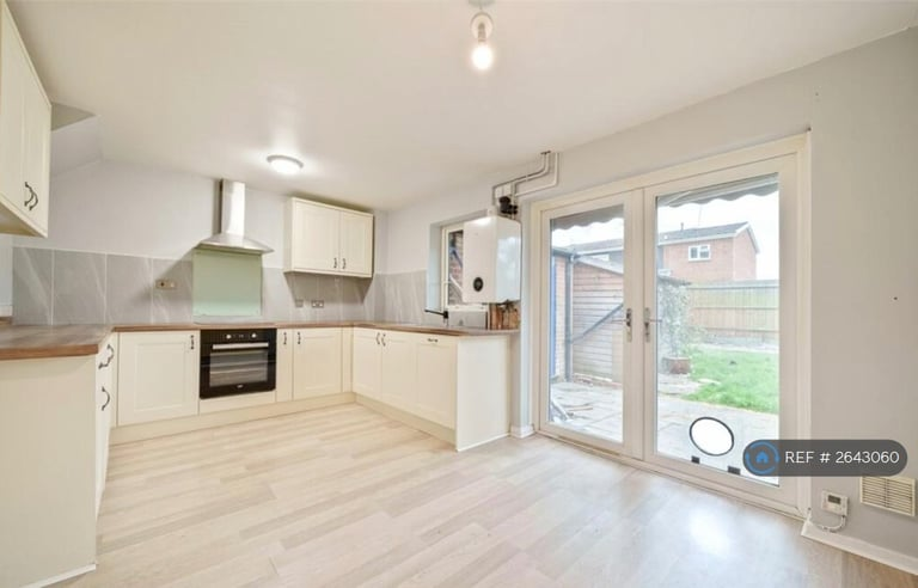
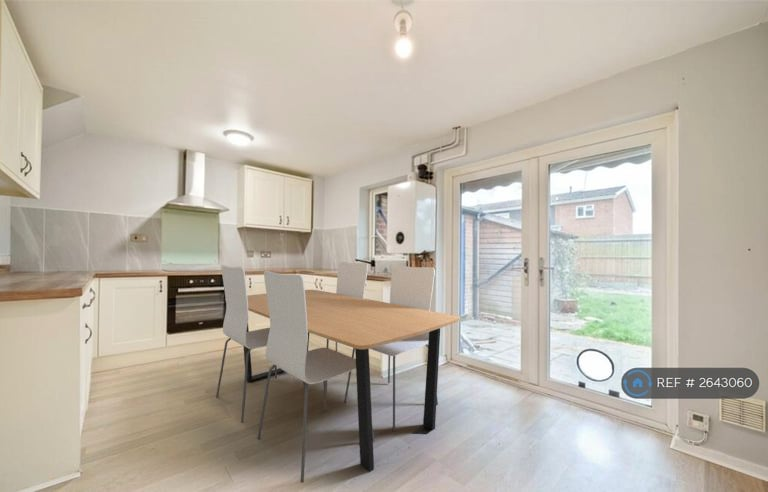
+ dining table [215,261,461,484]
